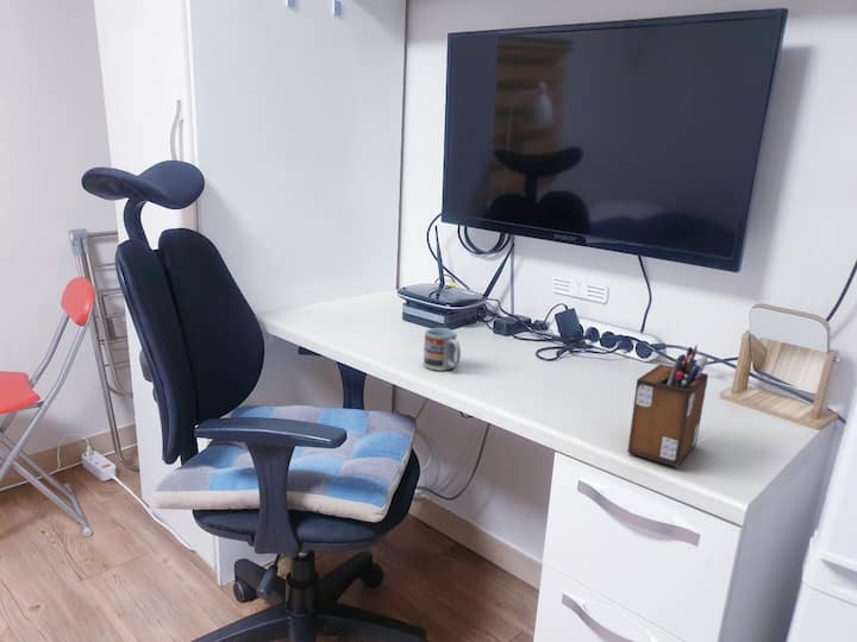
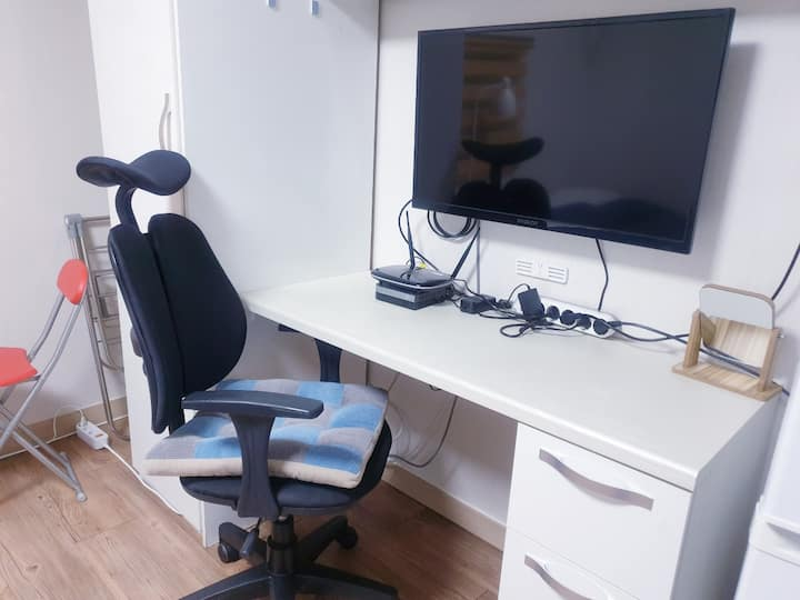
- desk organizer [626,344,709,468]
- cup [423,327,462,372]
